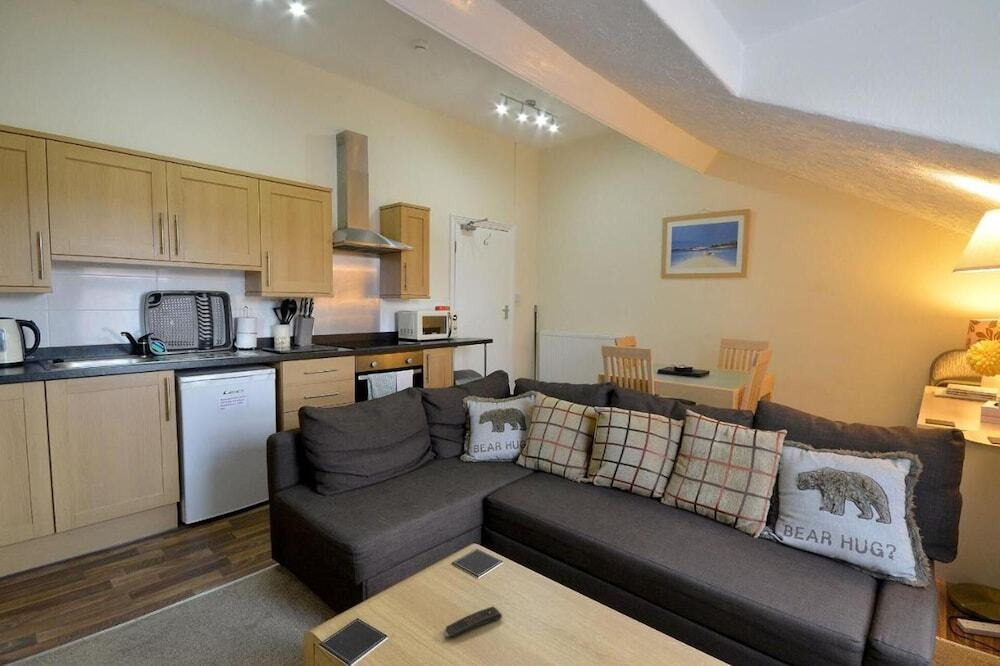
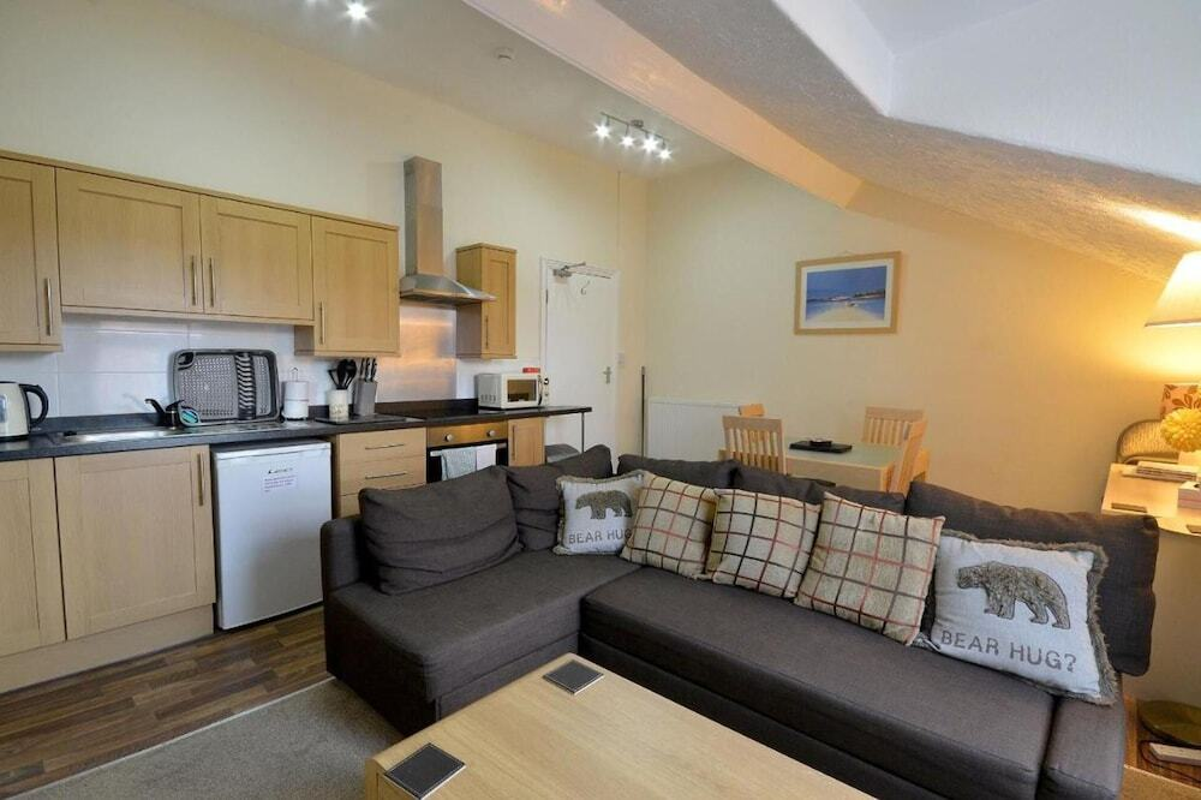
- remote control [443,606,503,638]
